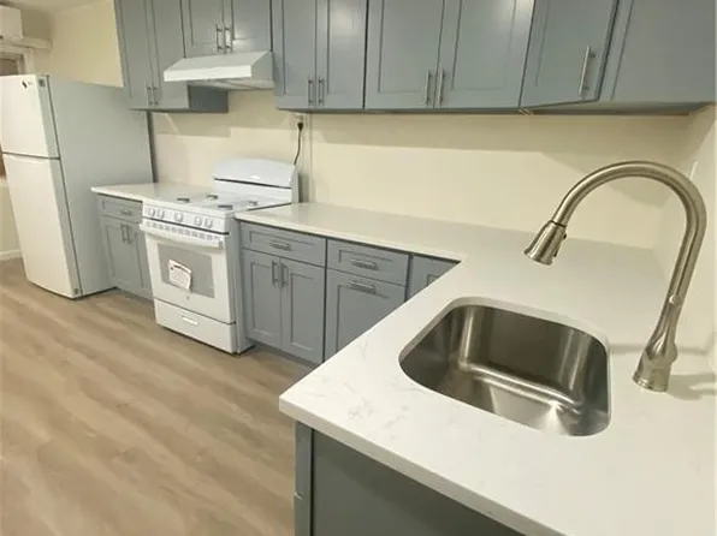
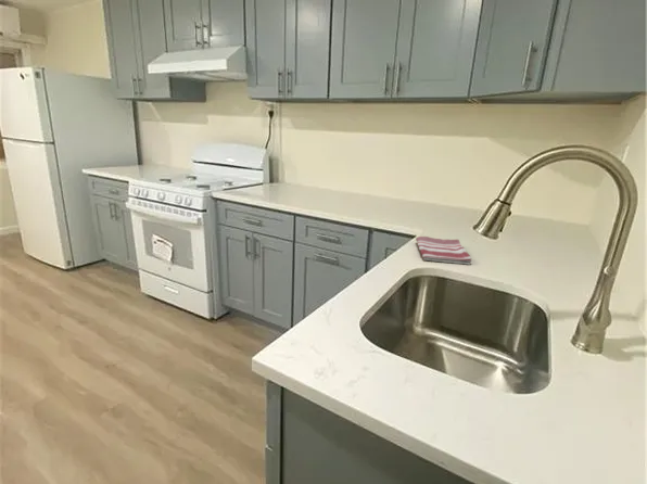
+ dish towel [415,235,472,266]
